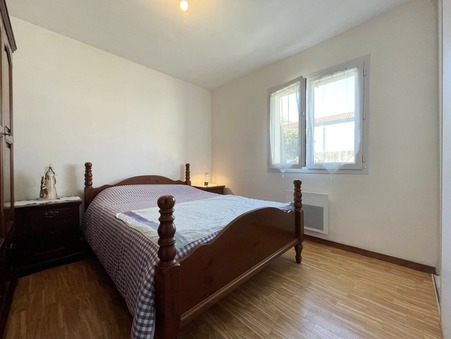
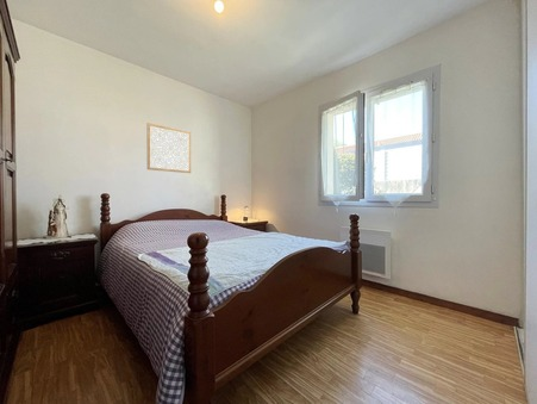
+ wall art [146,122,192,174]
